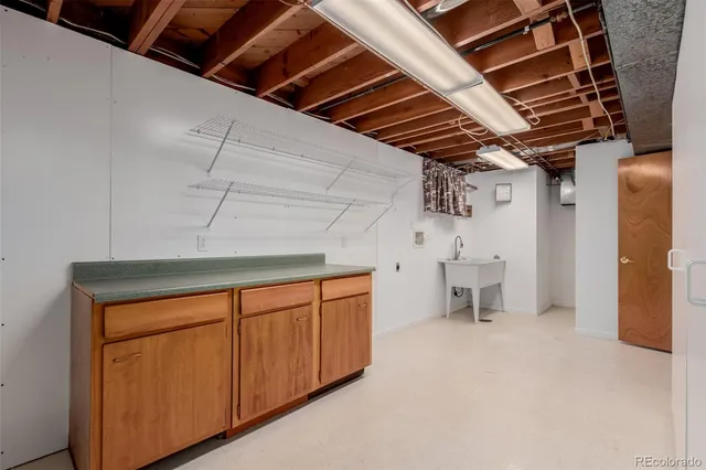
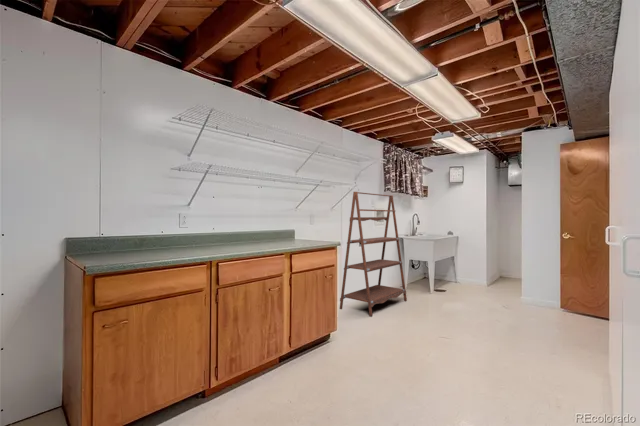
+ shelving unit [339,191,408,317]
